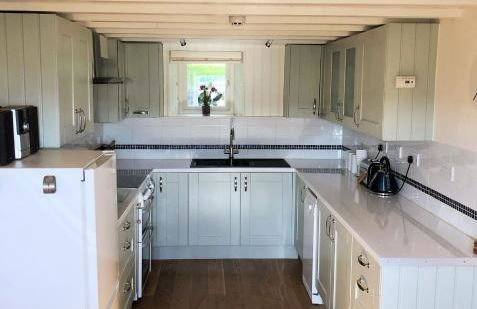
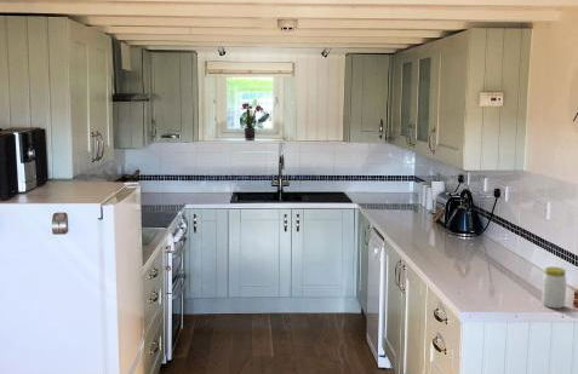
+ jar [540,266,567,310]
